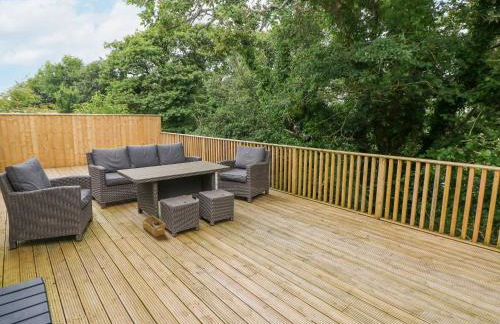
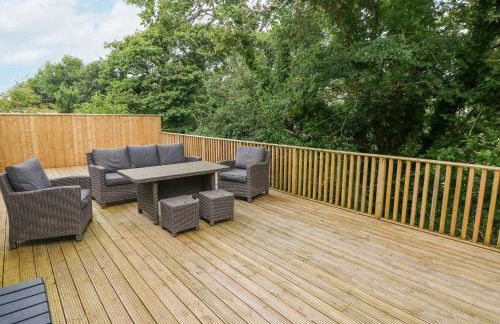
- basket [142,215,166,237]
